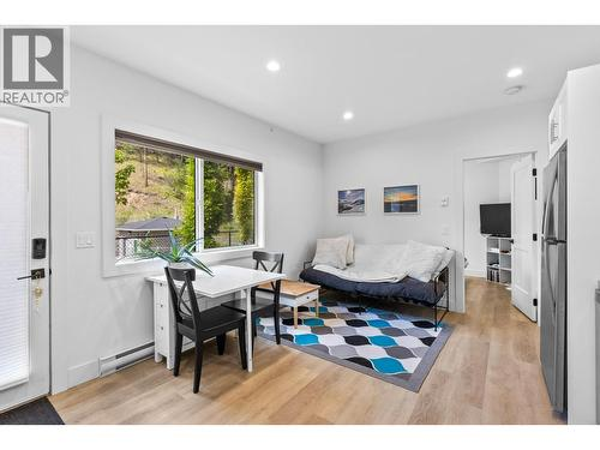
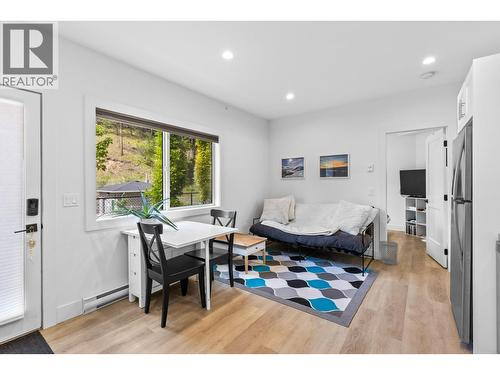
+ wastebasket [378,240,399,266]
